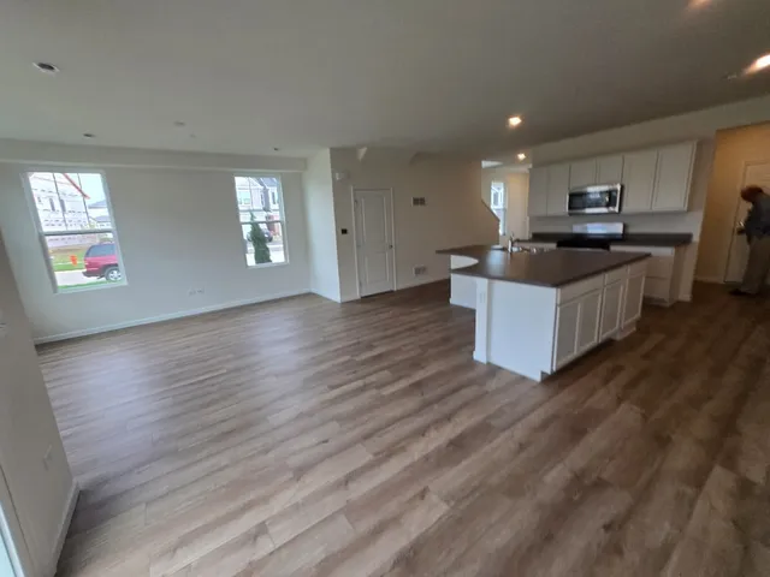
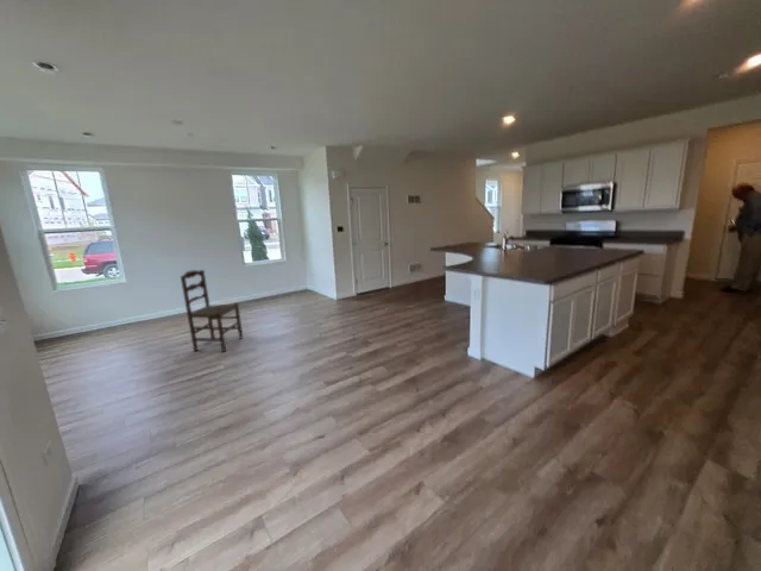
+ dining chair [180,269,244,353]
